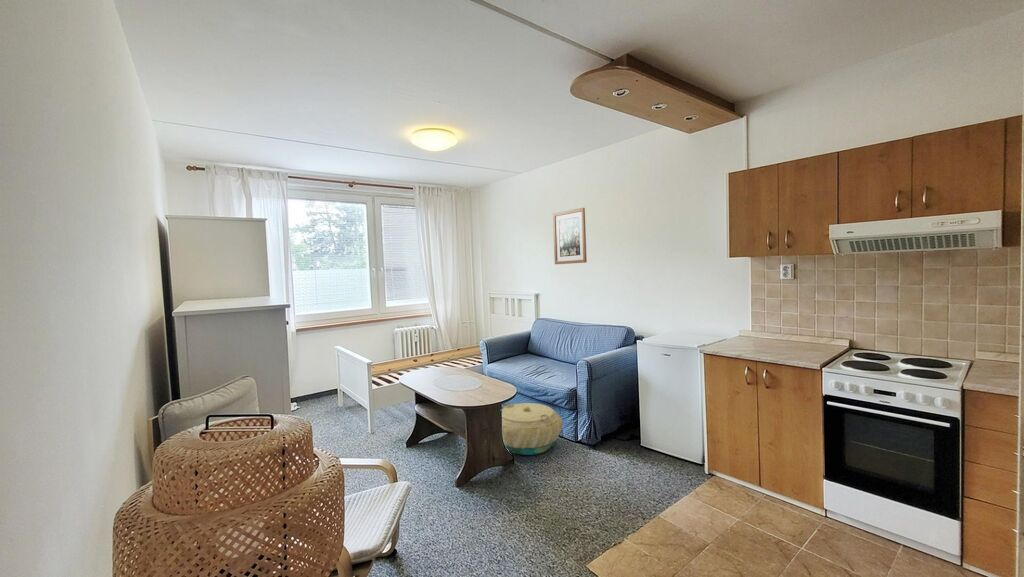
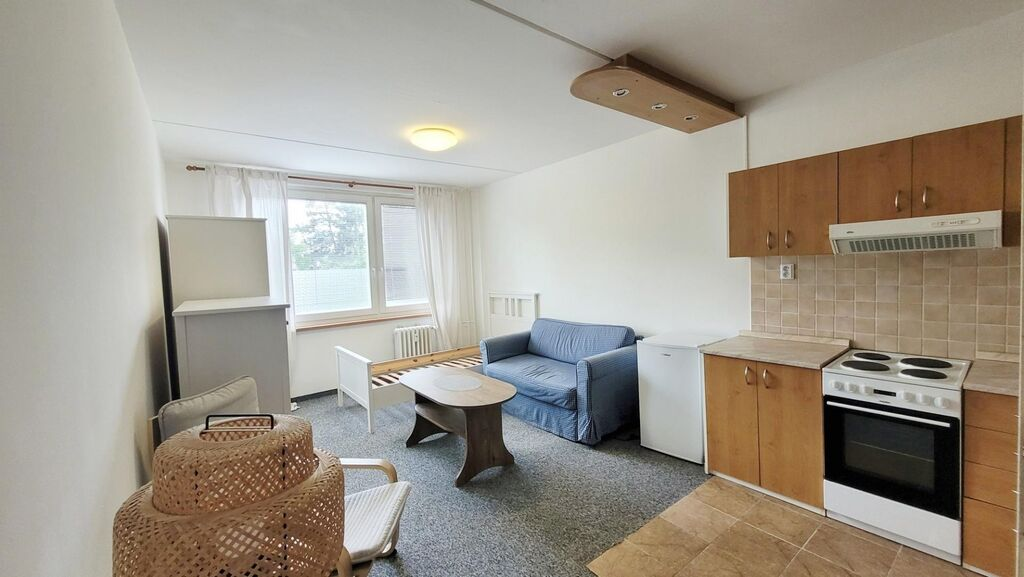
- wall art [552,207,588,265]
- basket [501,402,563,456]
